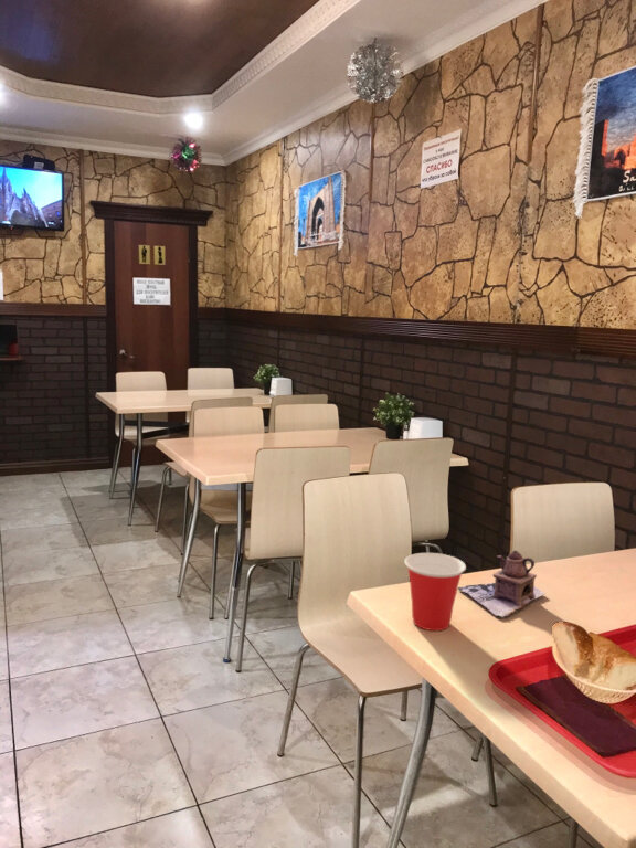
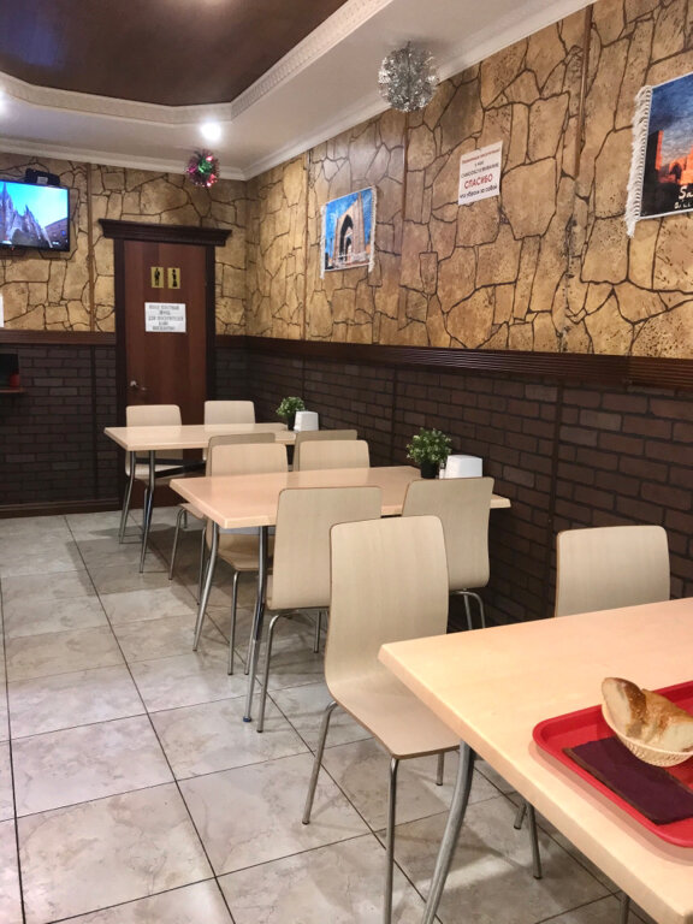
- cup [403,552,467,632]
- teapot [457,550,547,619]
